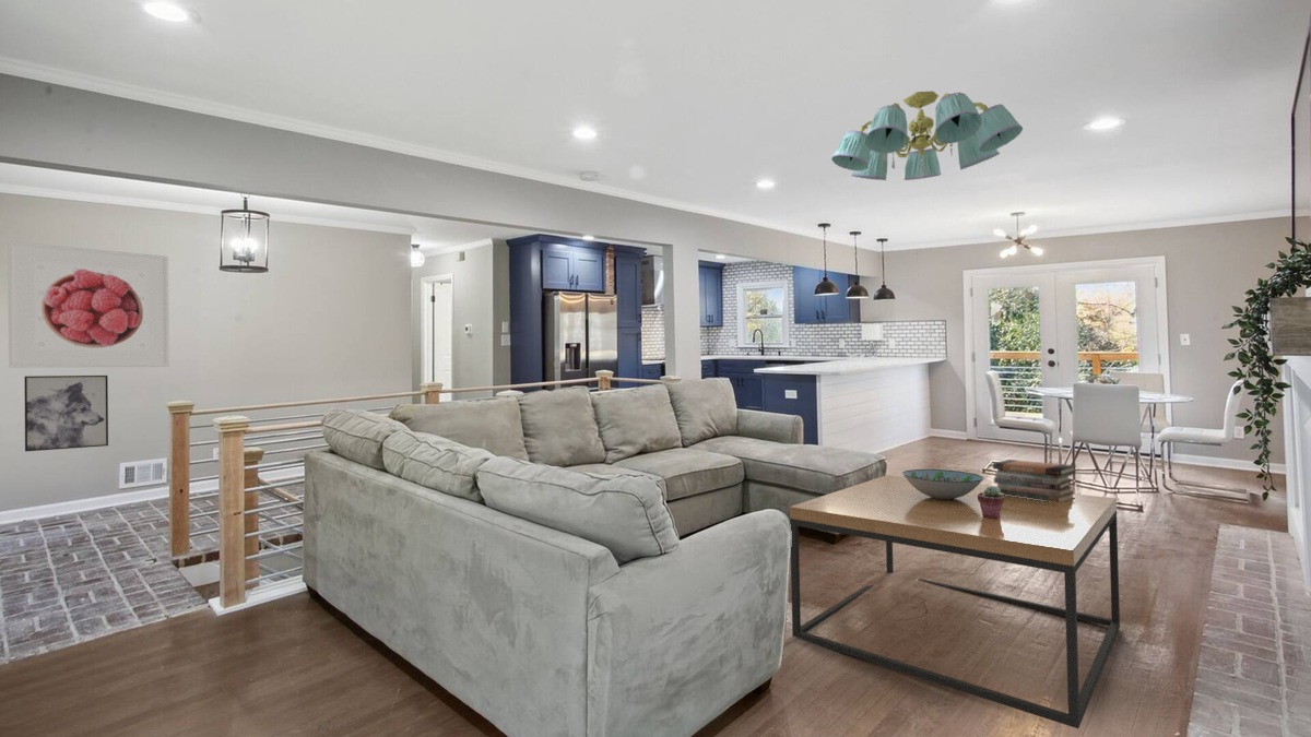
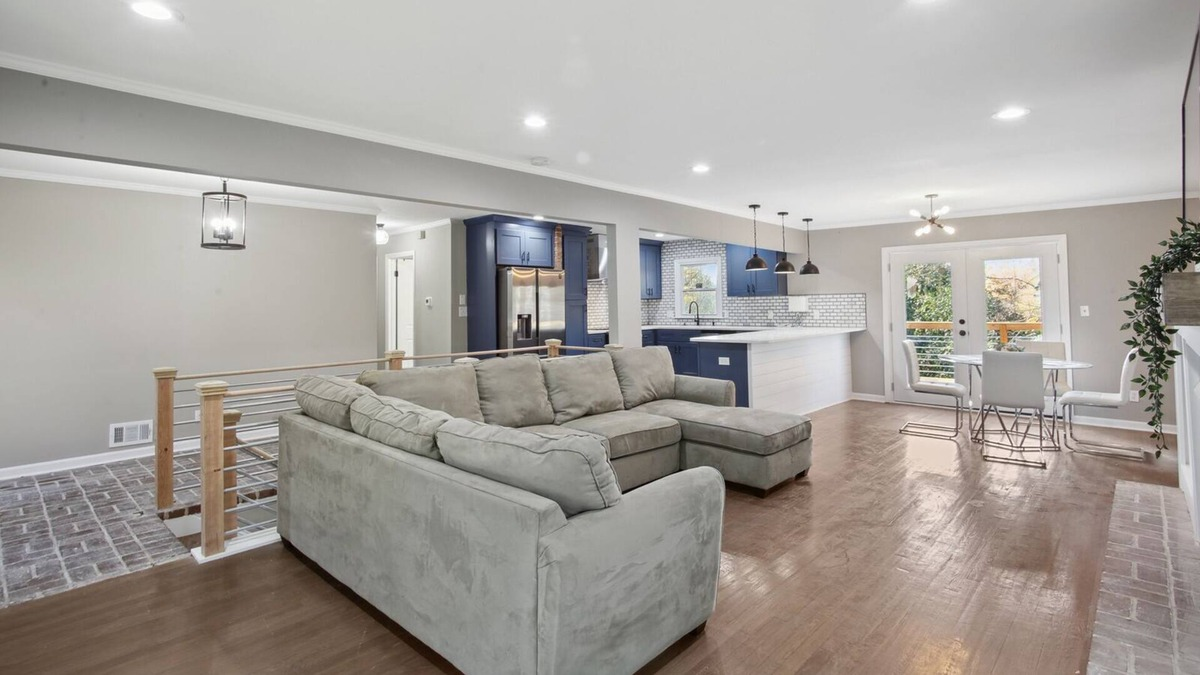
- decorative bowl [901,468,984,499]
- wall art [23,375,109,453]
- book stack [992,459,1077,503]
- coffee table [789,474,1121,729]
- chandelier [830,90,1024,181]
- potted succulent [978,485,1004,519]
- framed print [7,240,170,368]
